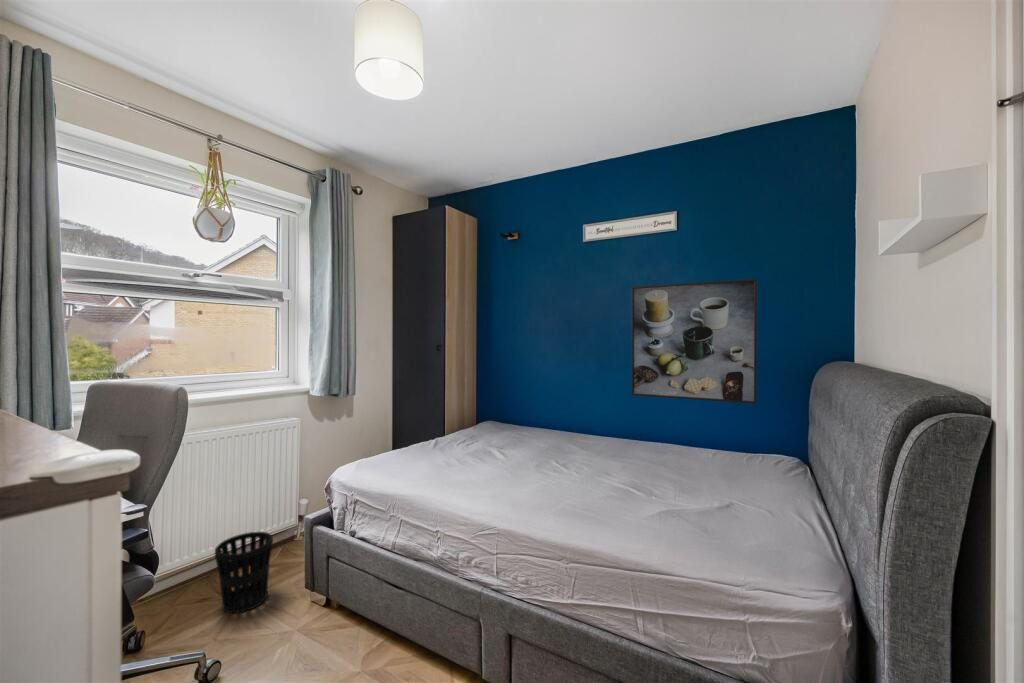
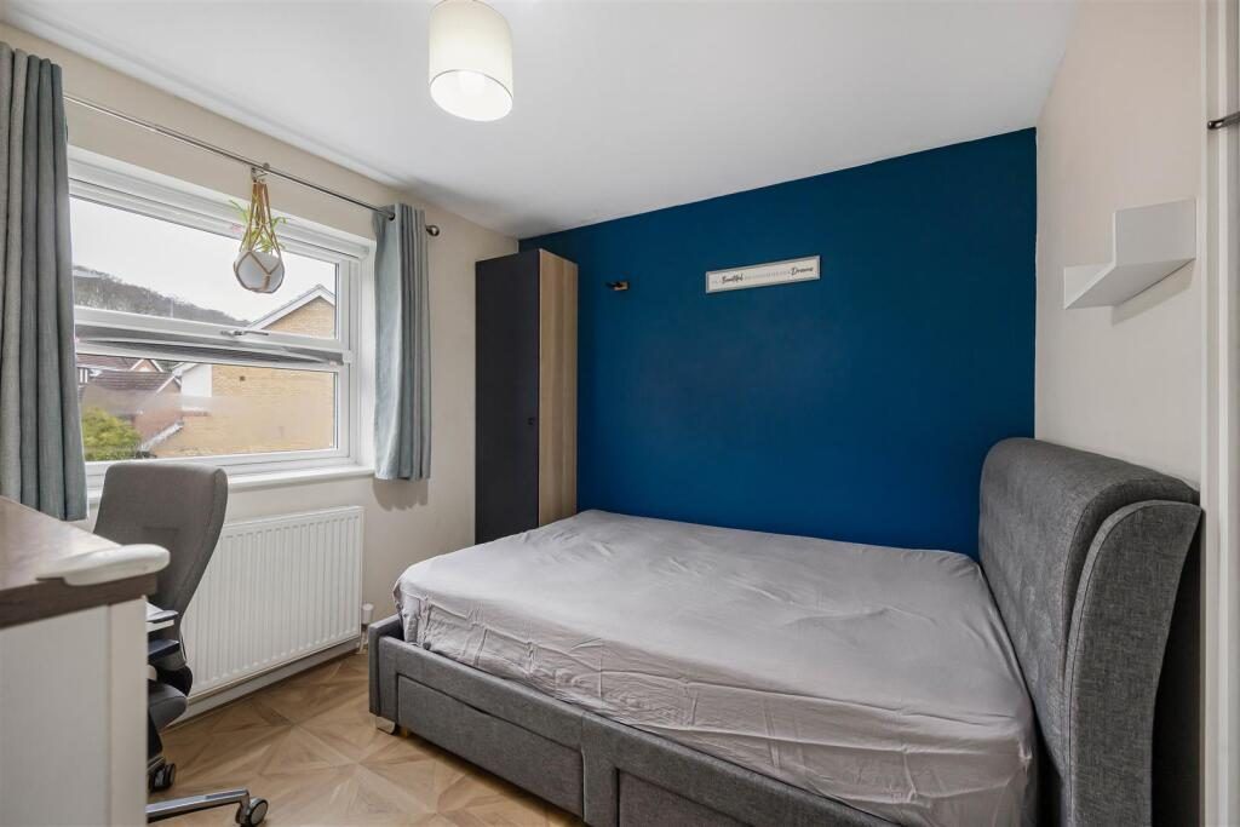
- wastebasket [214,531,274,614]
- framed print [630,278,758,405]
